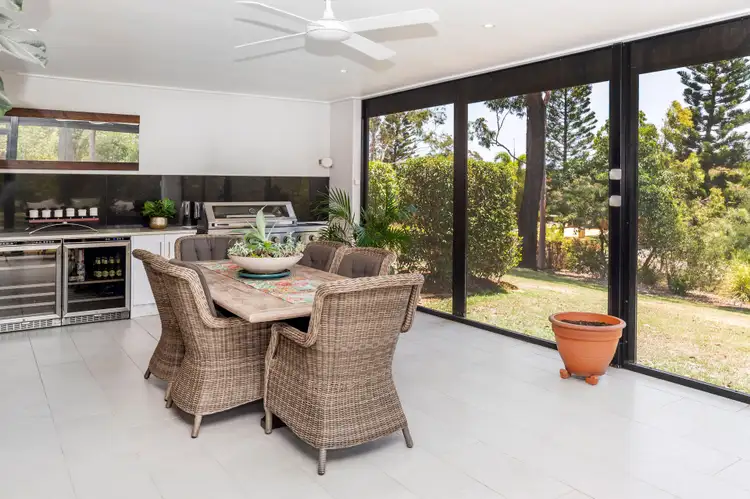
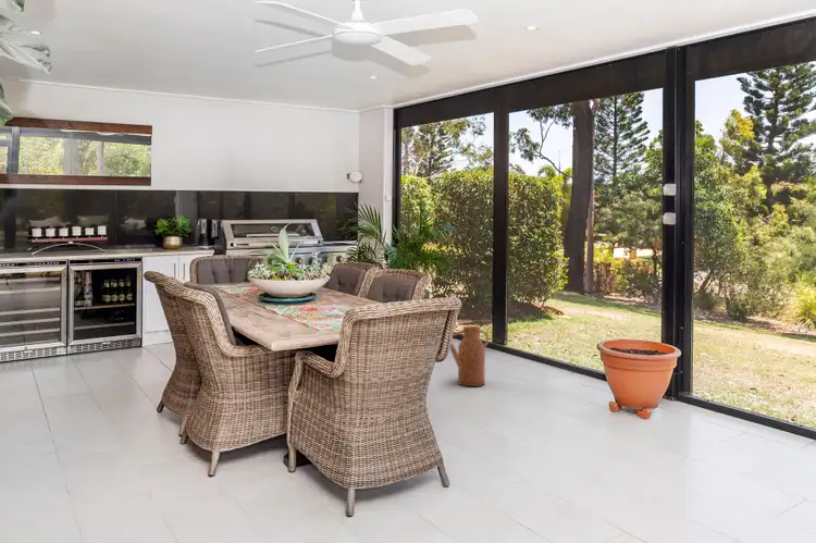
+ watering can [449,325,490,387]
